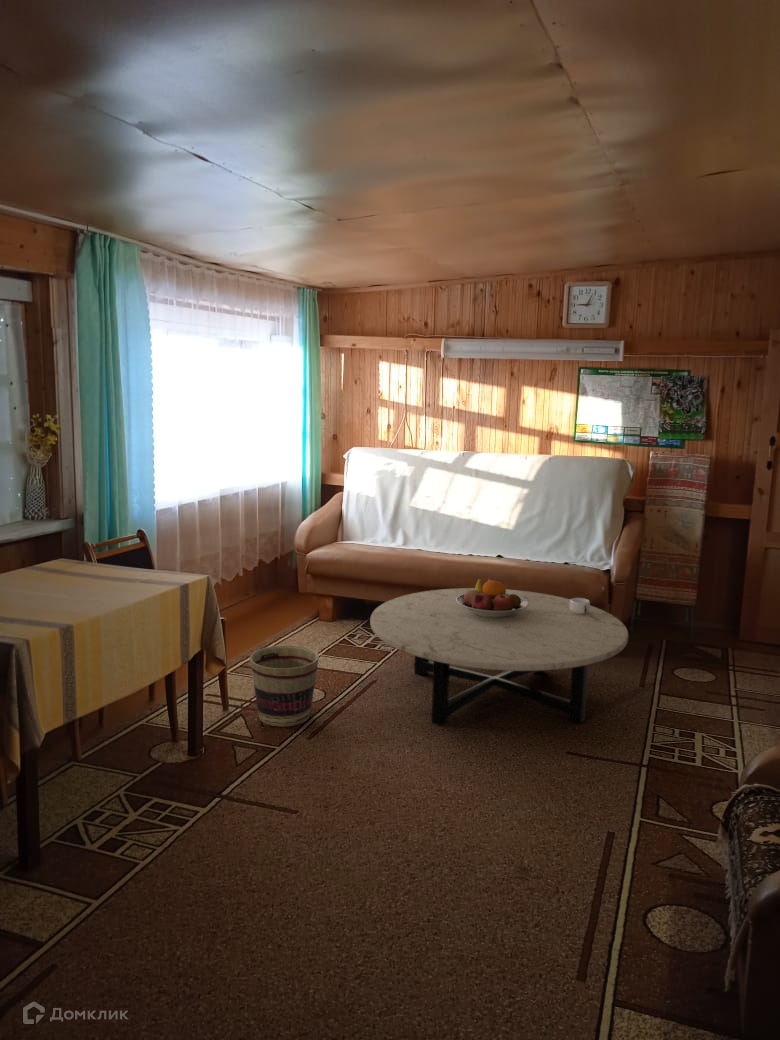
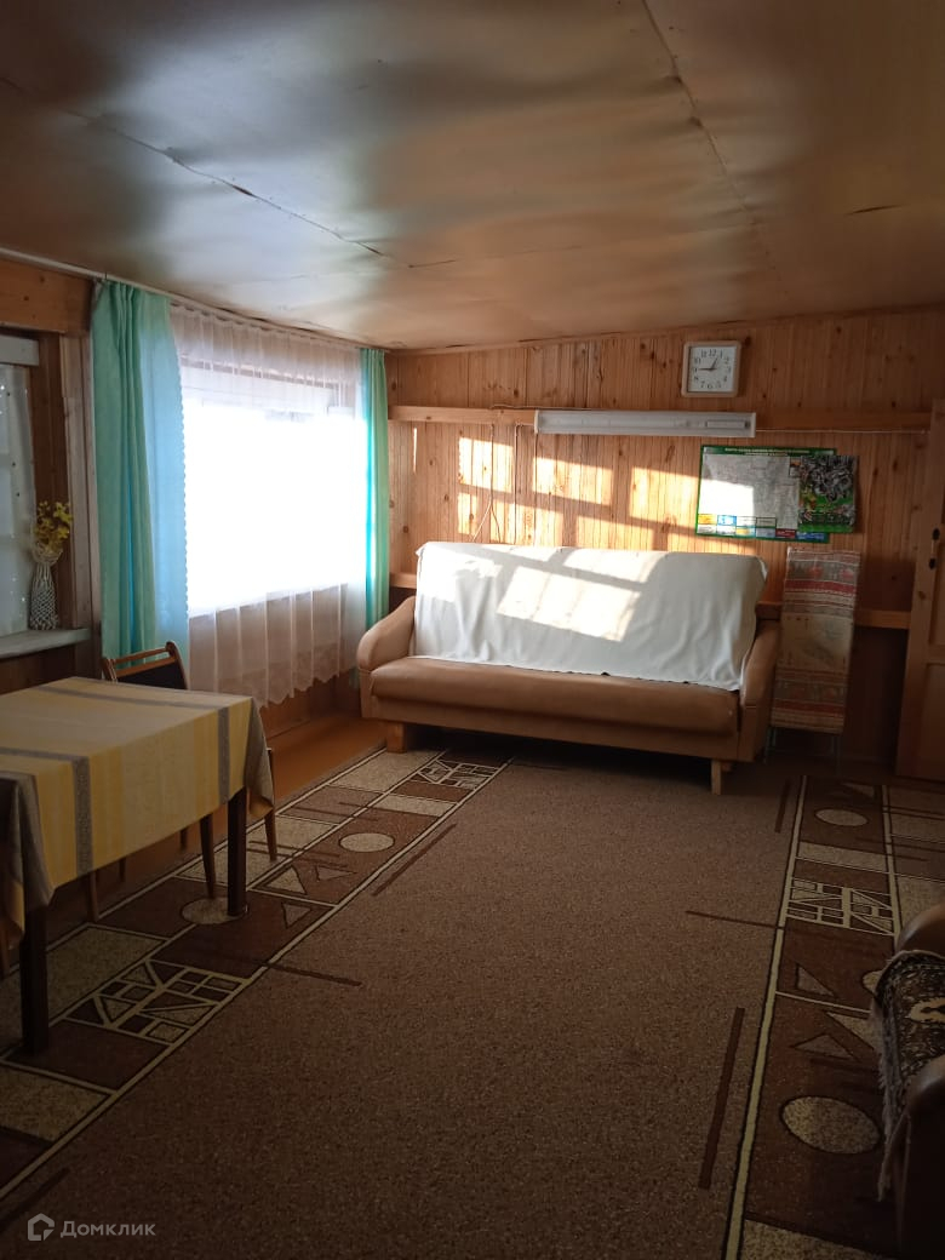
- mug [569,597,591,614]
- basket [249,644,320,728]
- fruit bowl [456,577,528,618]
- coffee table [369,587,629,727]
